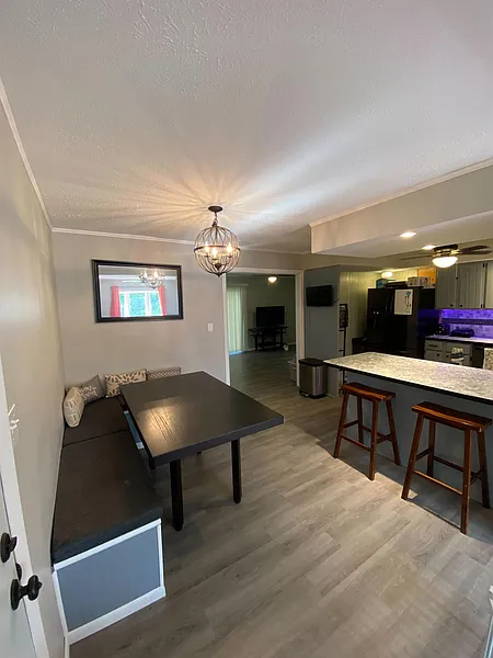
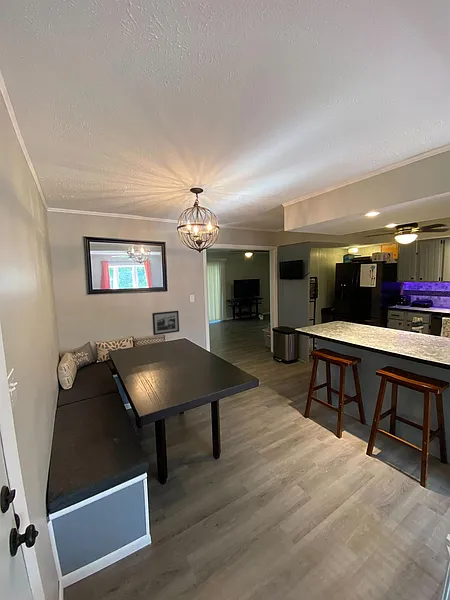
+ picture frame [151,310,180,336]
